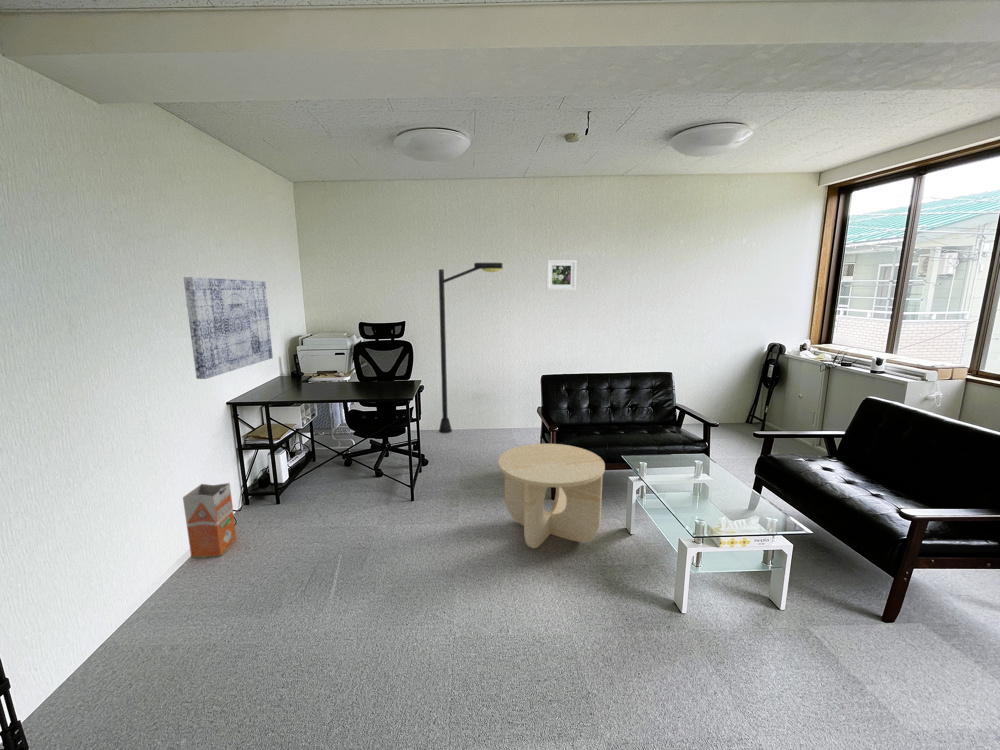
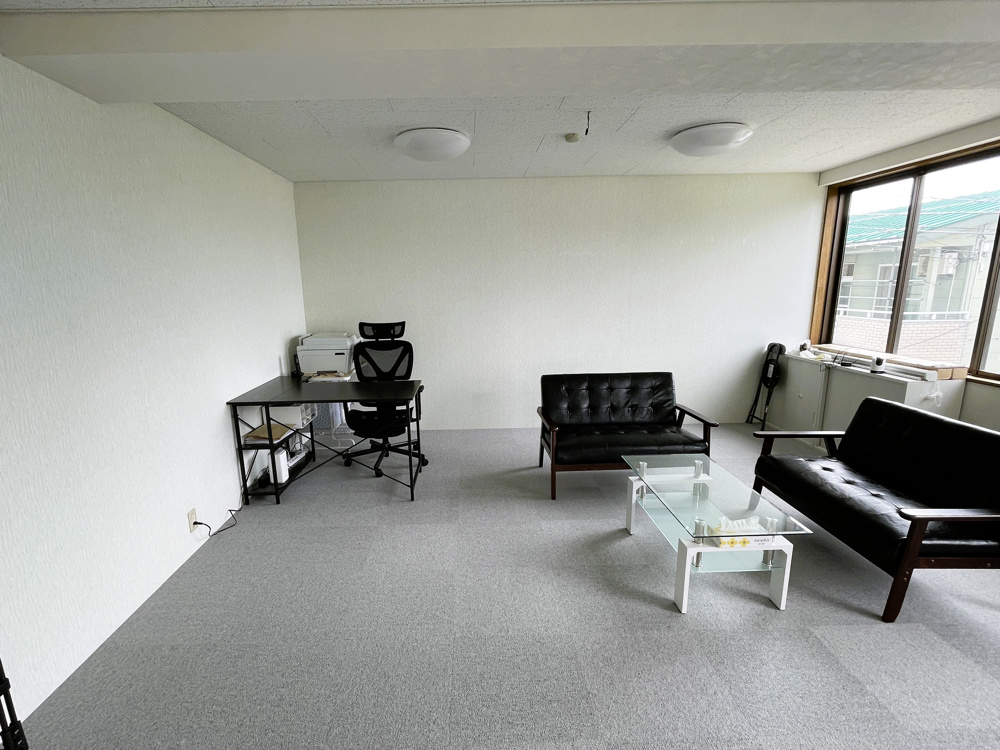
- wall art [182,276,274,380]
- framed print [546,259,578,291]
- side table [497,443,606,549]
- waste bin [182,482,238,559]
- floor lamp [438,262,503,434]
